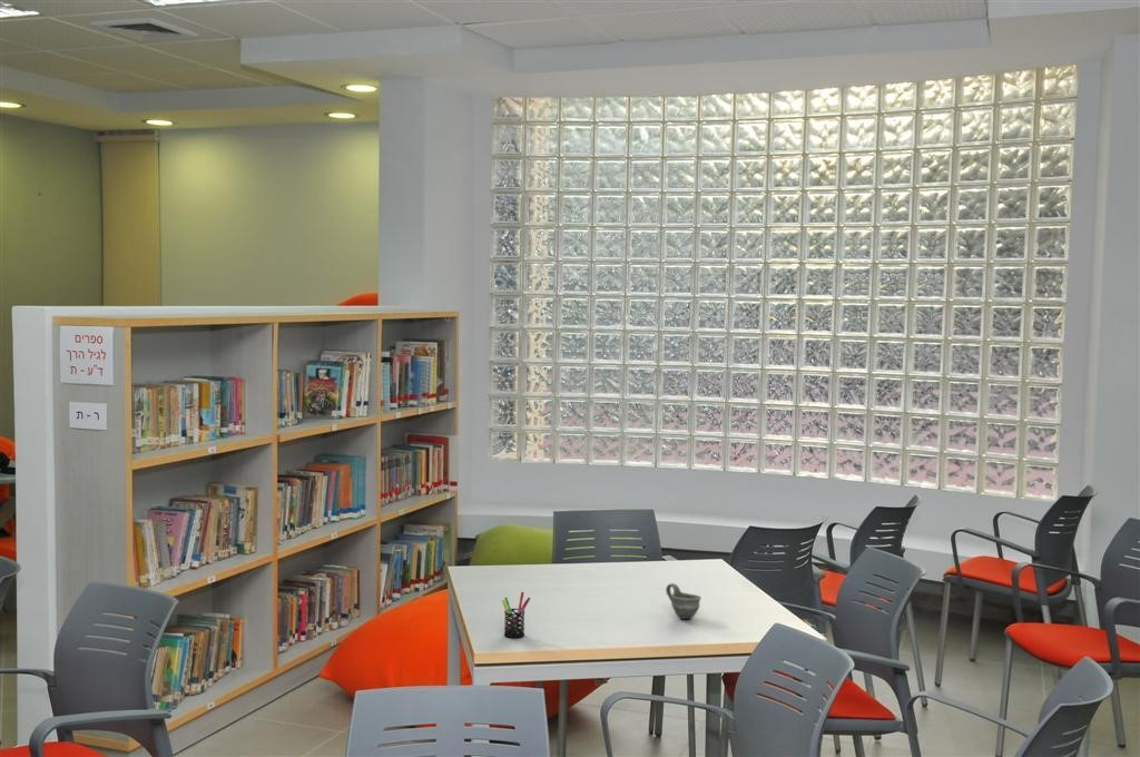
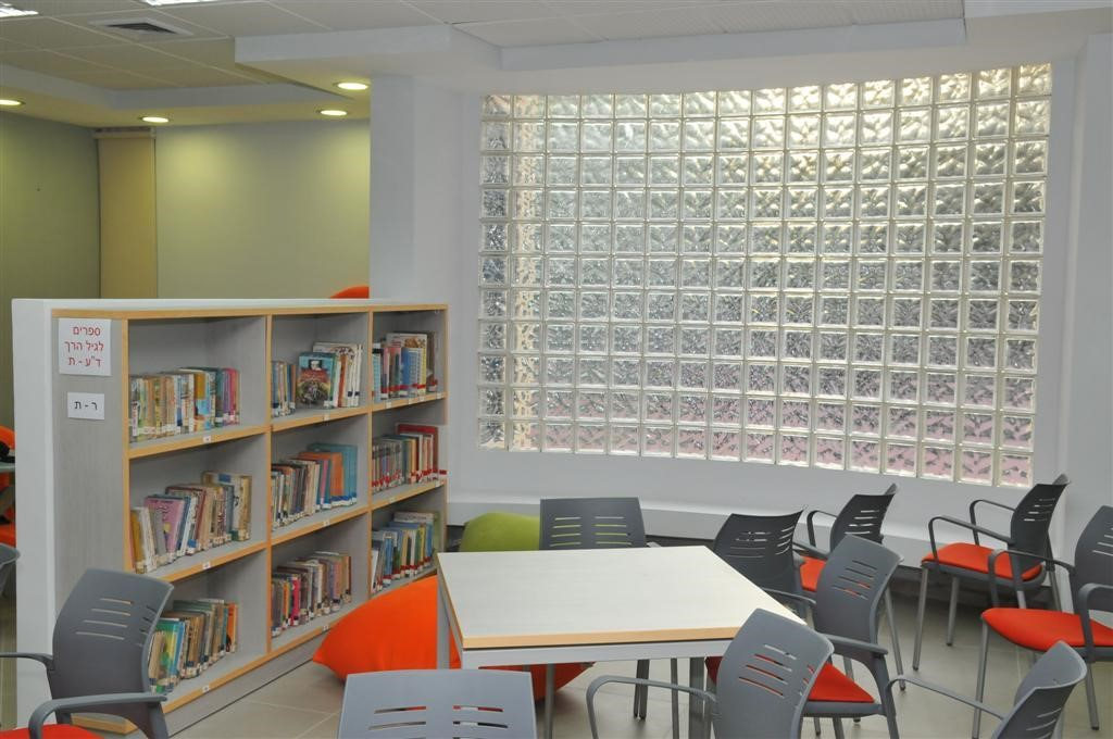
- cup [665,582,702,620]
- pen holder [501,591,531,639]
